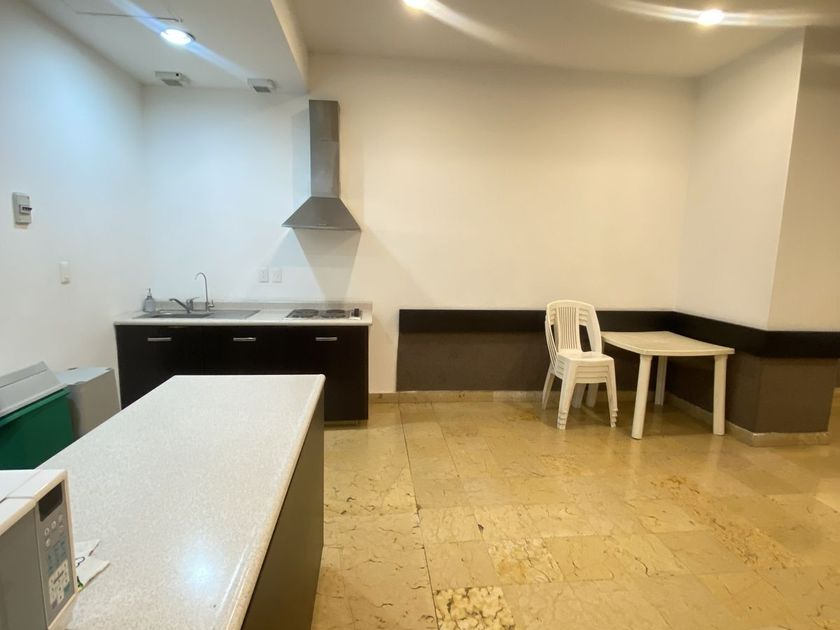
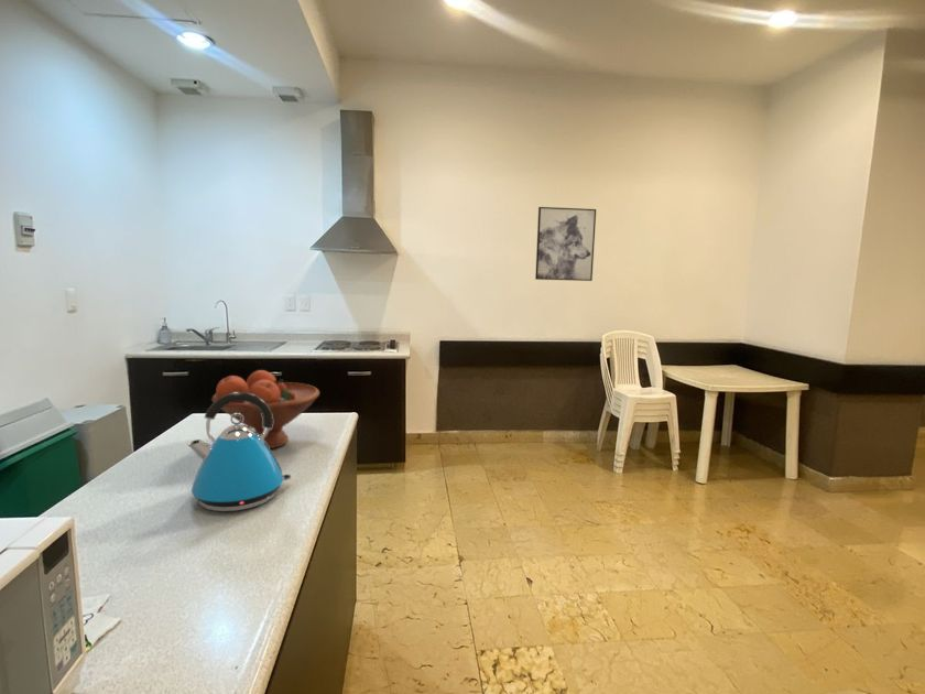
+ wall art [534,206,597,282]
+ fruit bowl [210,369,320,449]
+ kettle [186,392,292,512]
